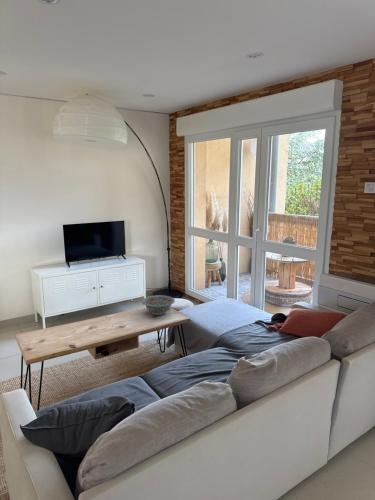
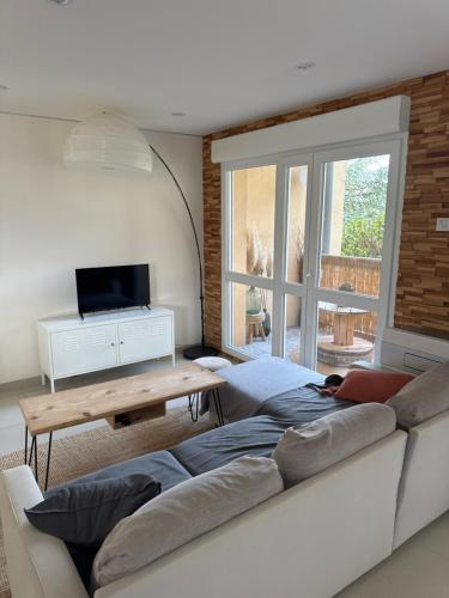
- decorative bowl [141,295,176,316]
